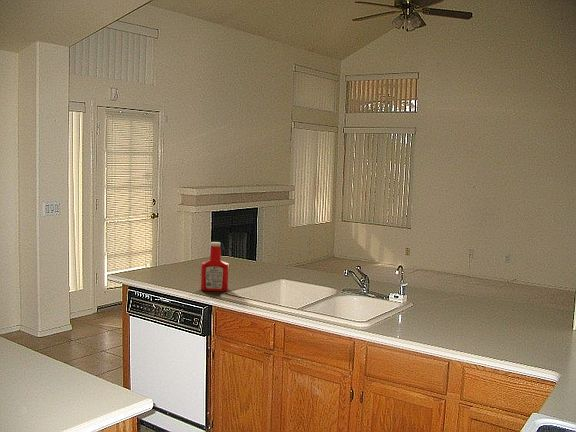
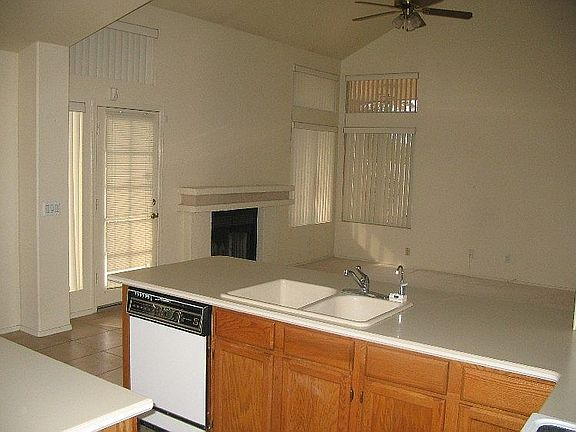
- soap bottle [200,241,230,292]
